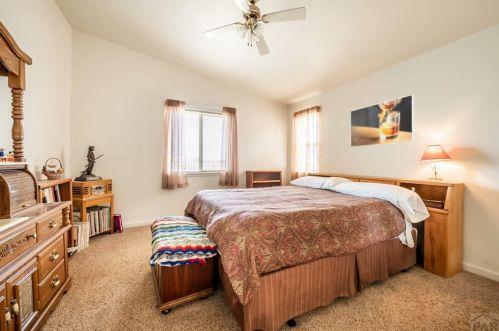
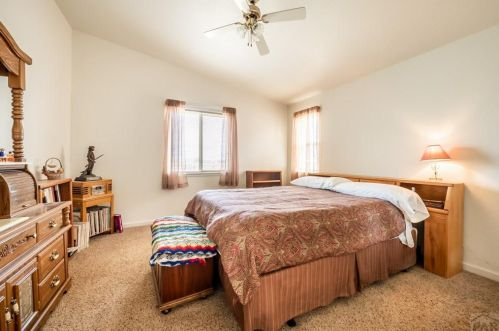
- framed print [349,93,415,148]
